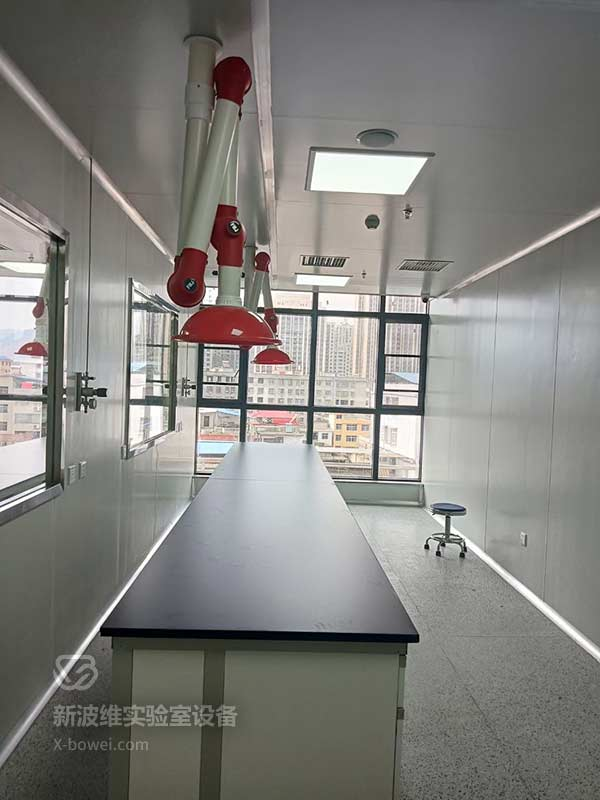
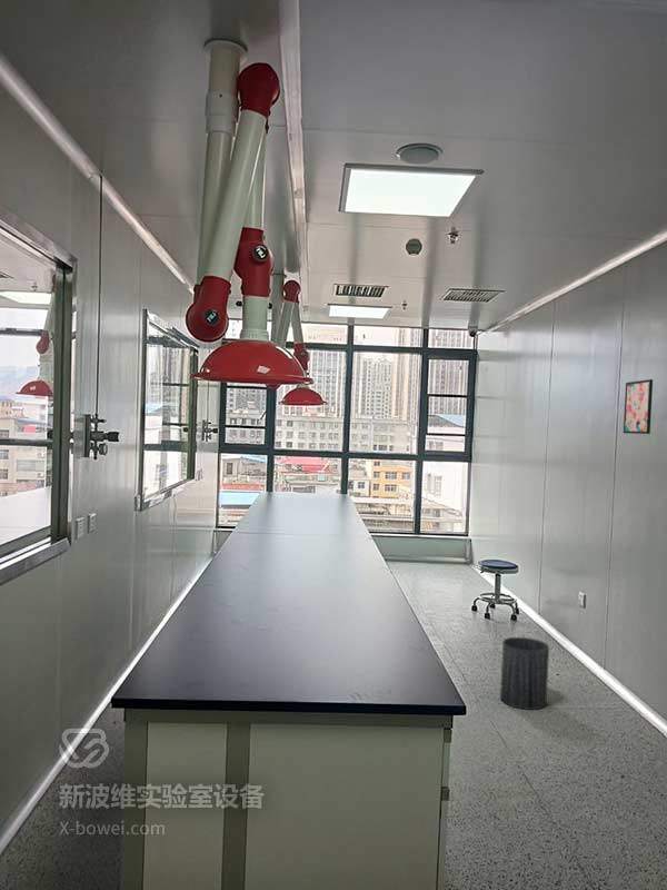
+ wall art [623,378,654,435]
+ trash can [499,636,550,711]
